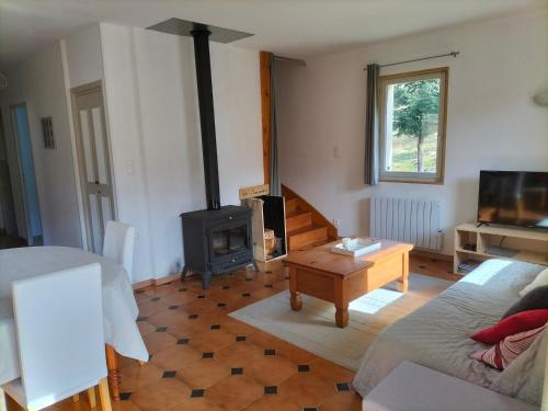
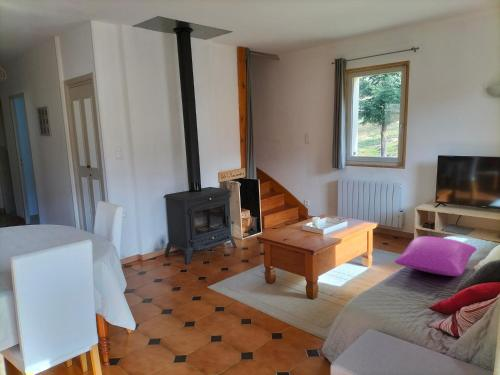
+ cushion [394,235,478,277]
